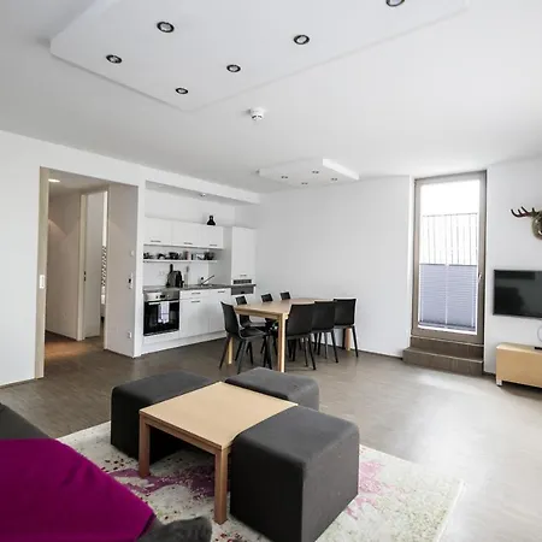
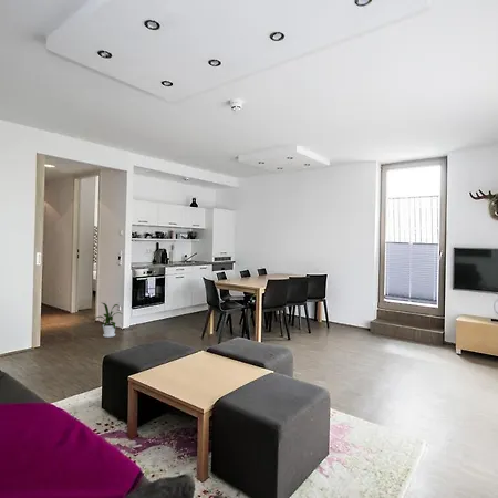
+ house plant [92,302,123,339]
